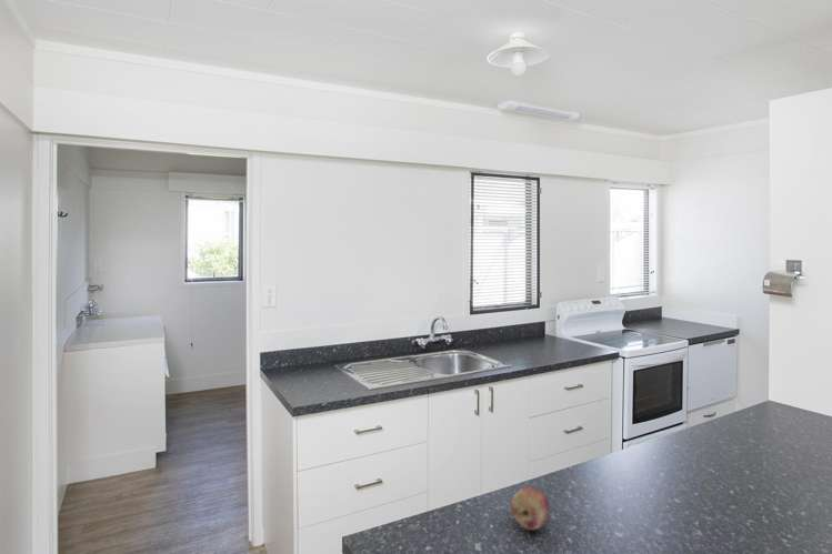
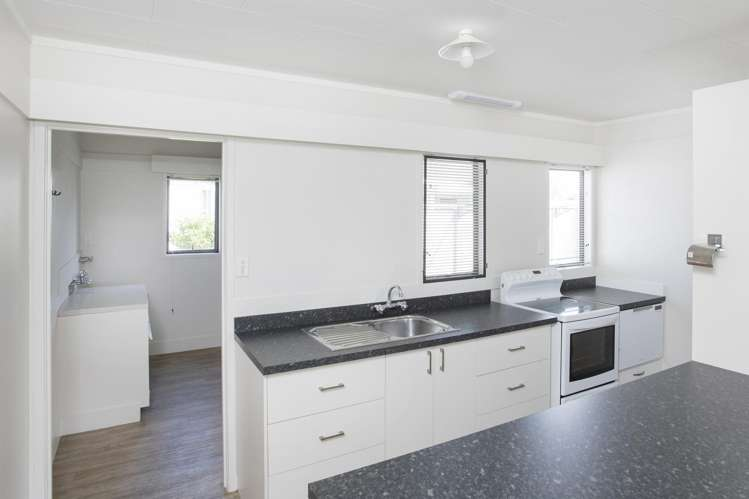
- fruit [509,486,550,531]
